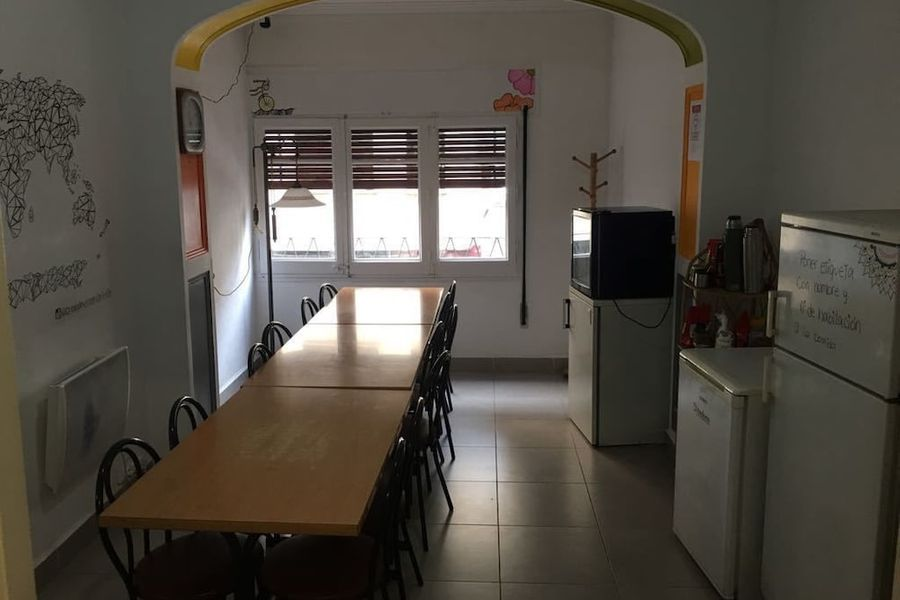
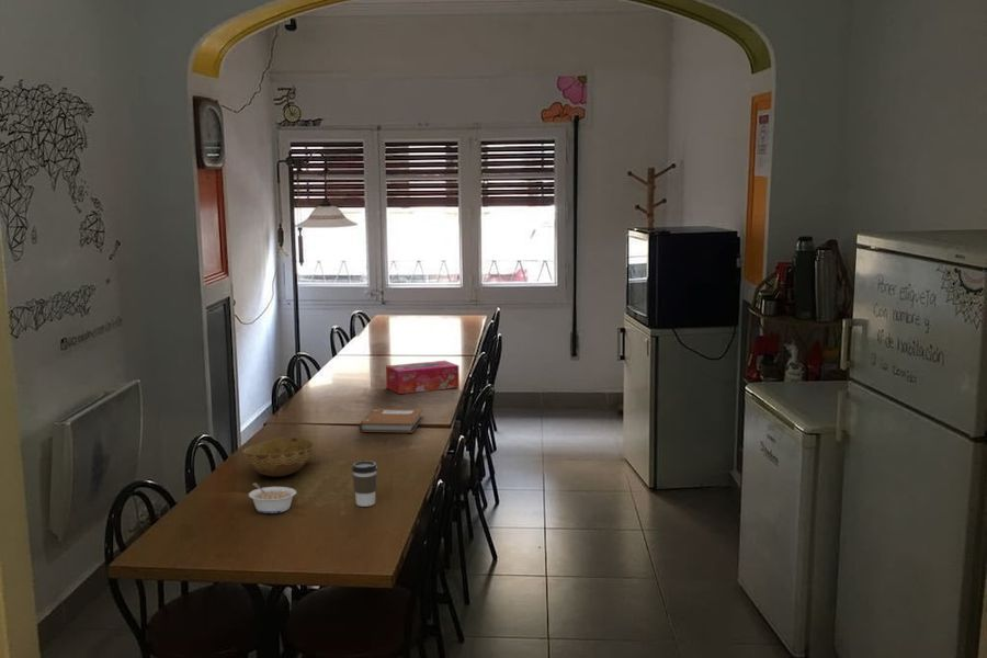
+ tissue box [385,360,461,395]
+ coffee cup [351,460,378,508]
+ notebook [358,408,423,434]
+ legume [248,481,297,514]
+ bowl [242,436,315,478]
